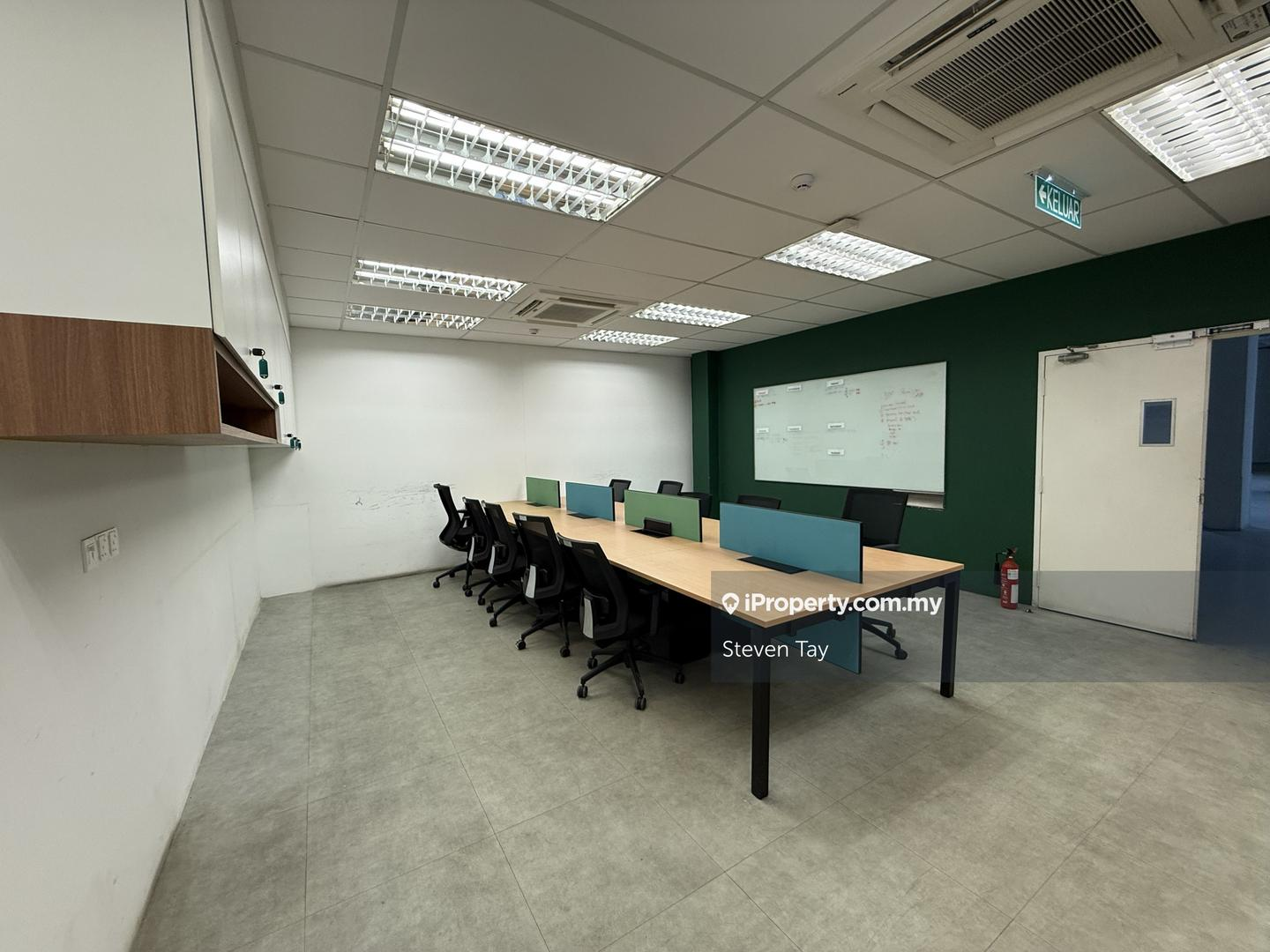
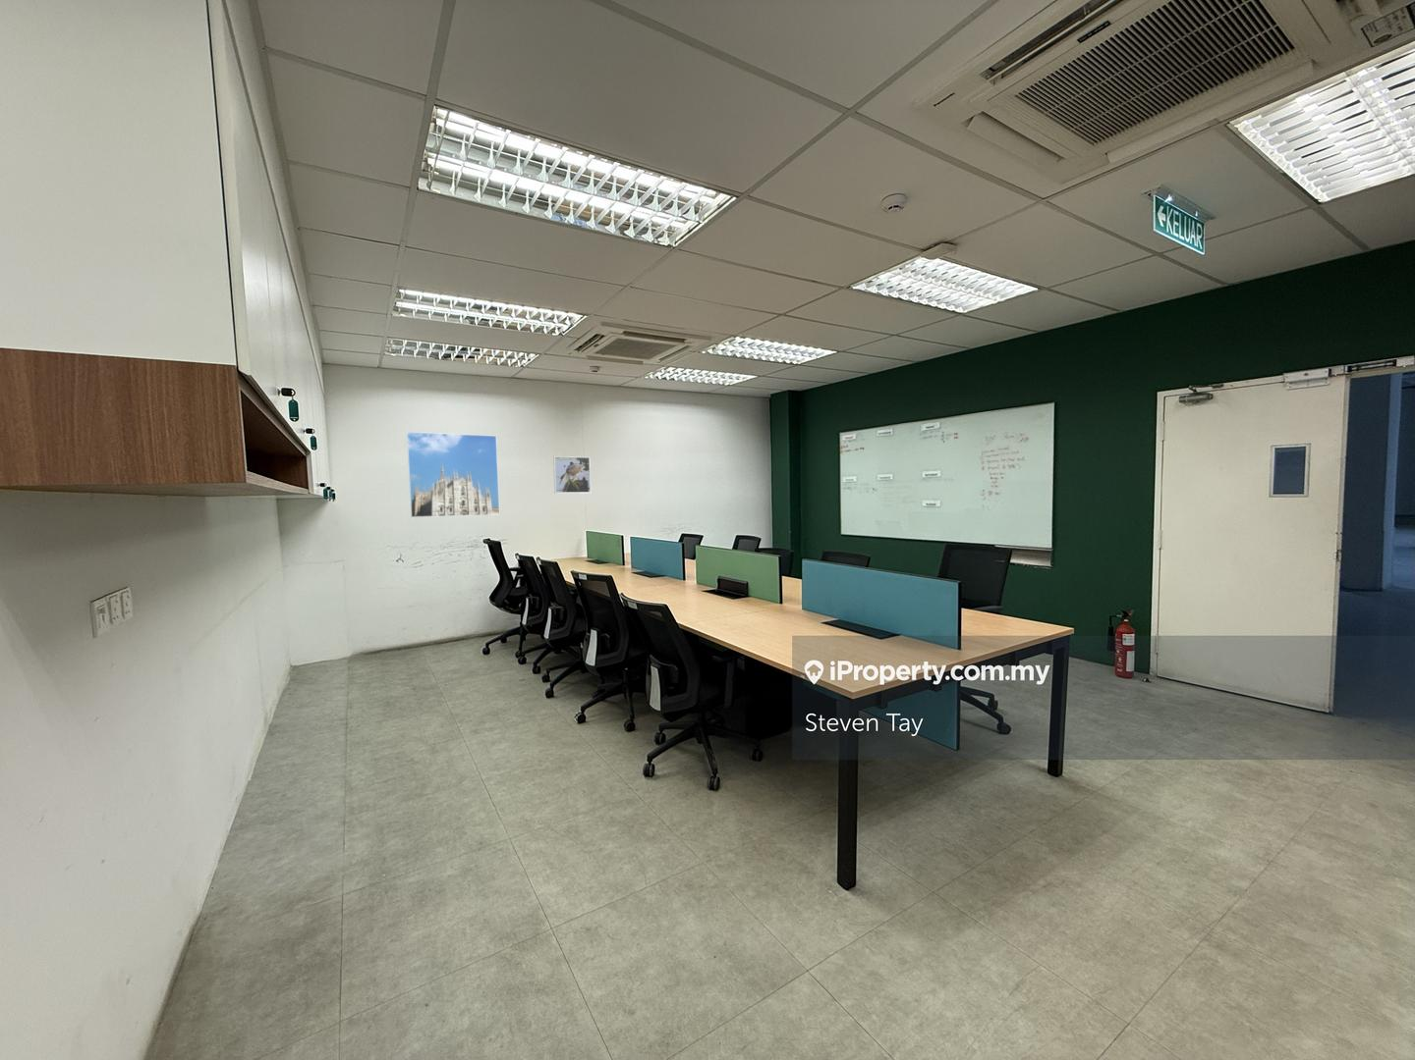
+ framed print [406,431,500,518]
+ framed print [553,455,592,494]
